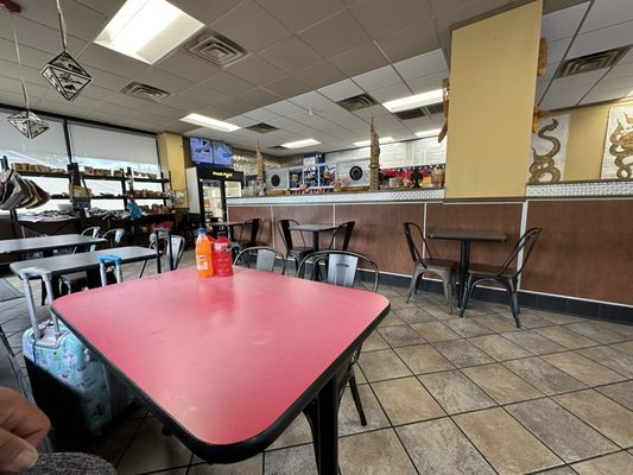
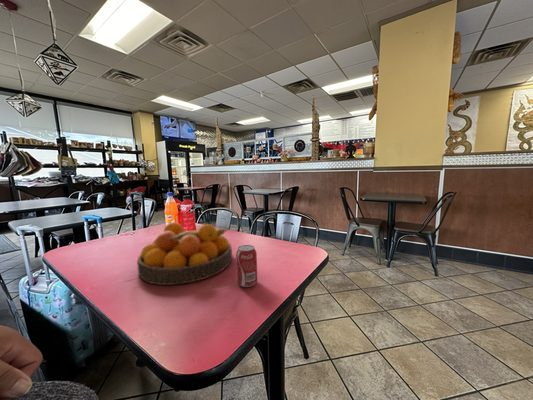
+ beverage can [235,244,258,288]
+ fruit bowl [136,221,233,286]
